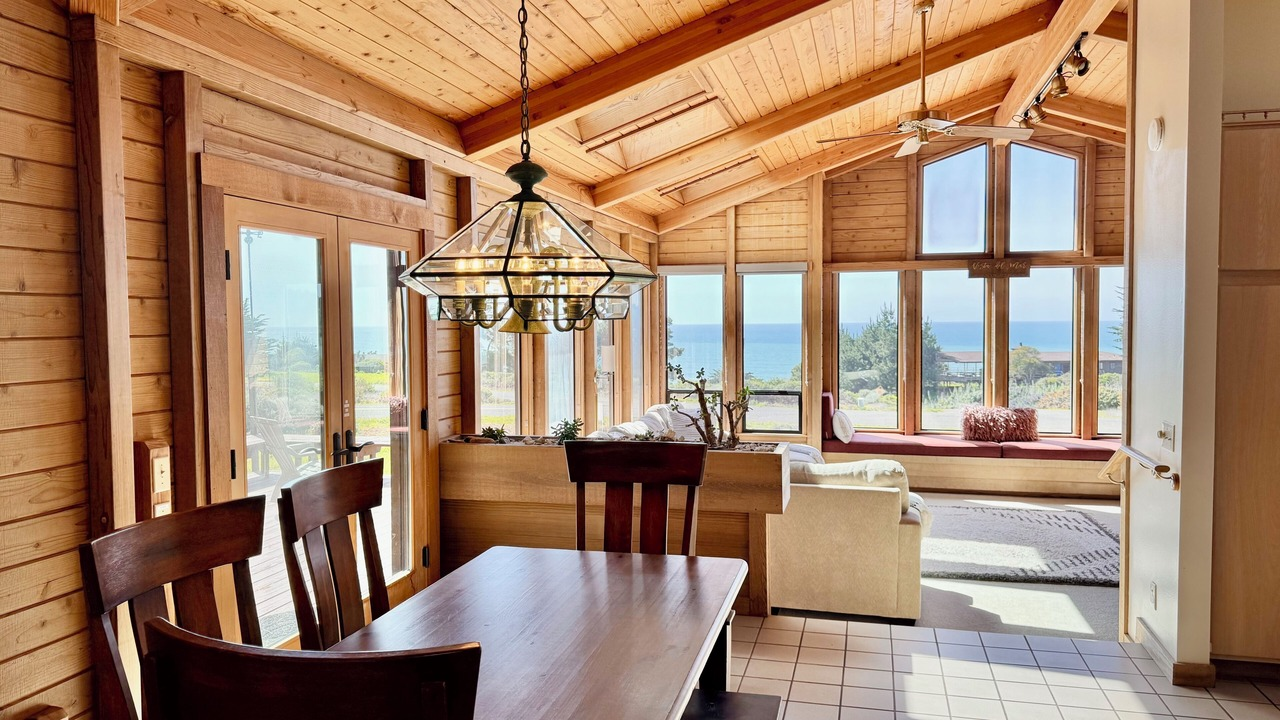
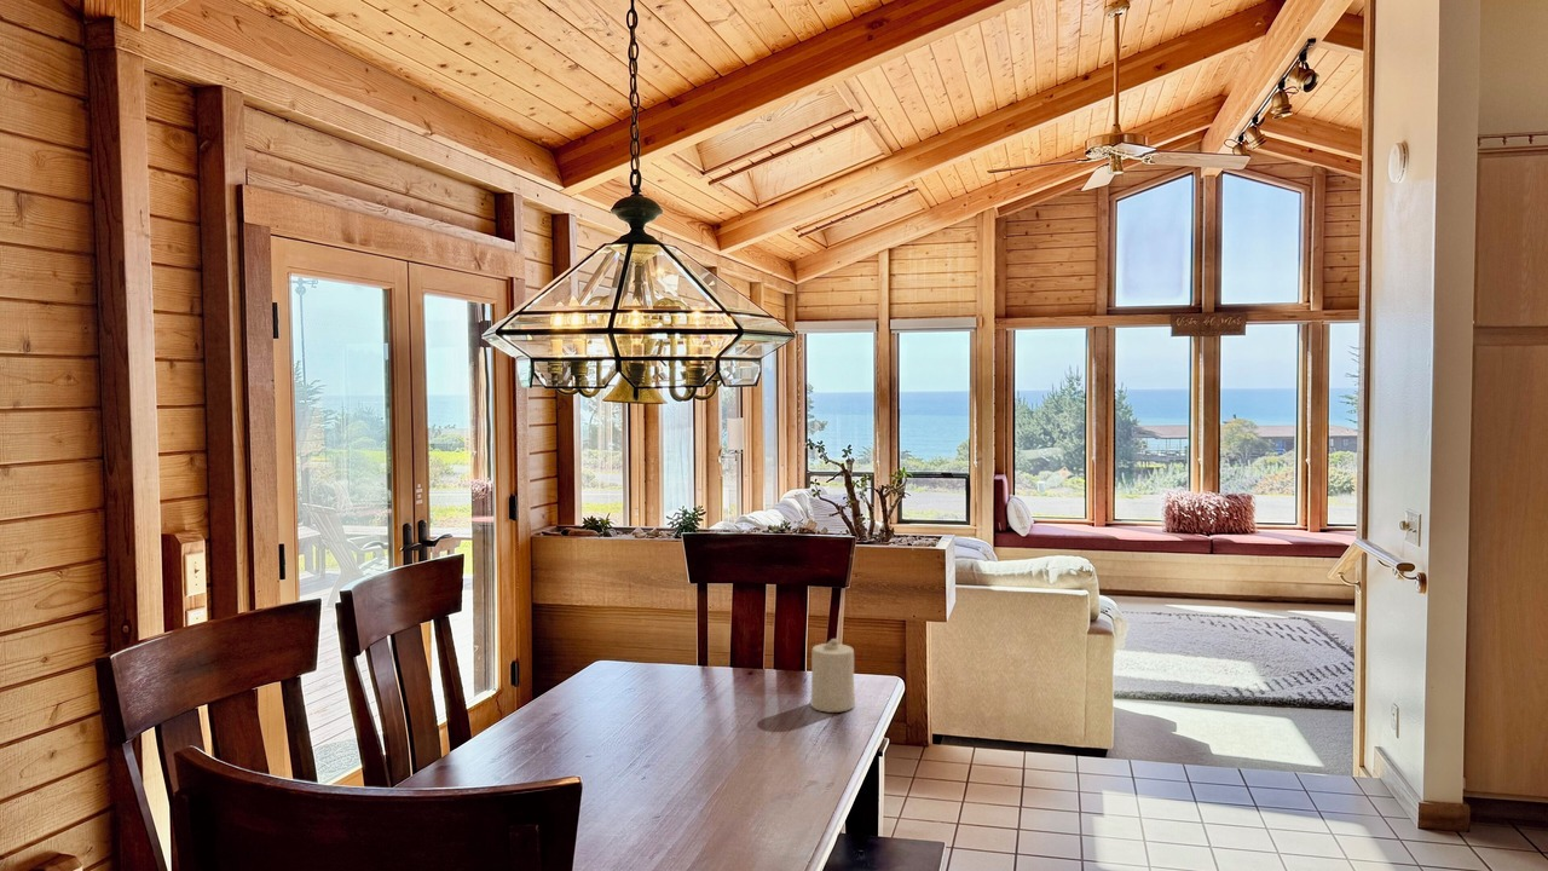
+ candle [810,638,856,714]
